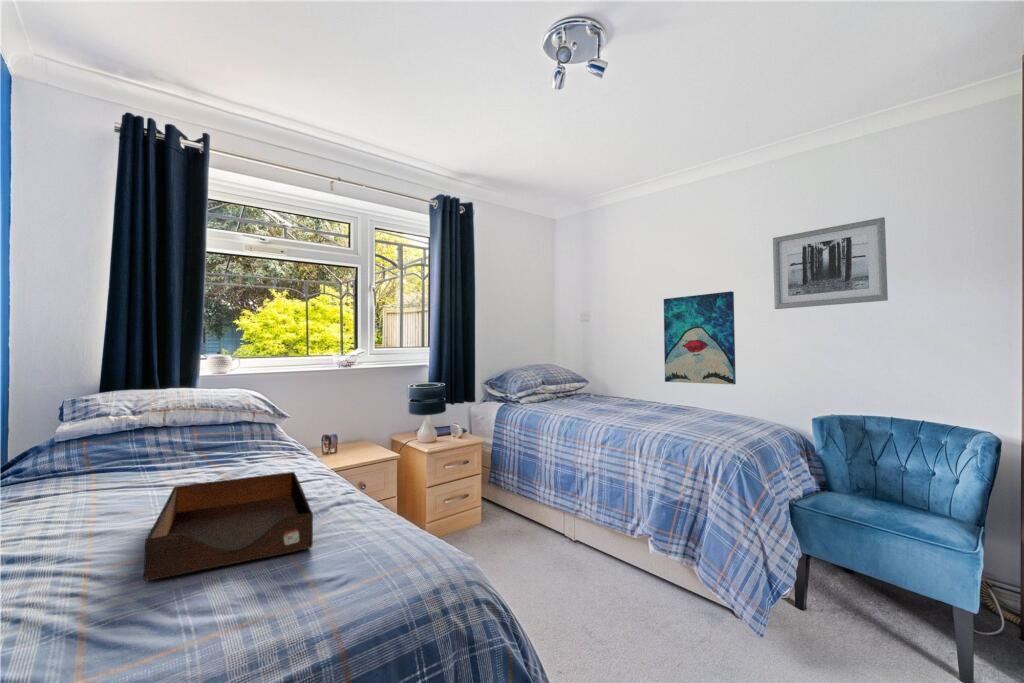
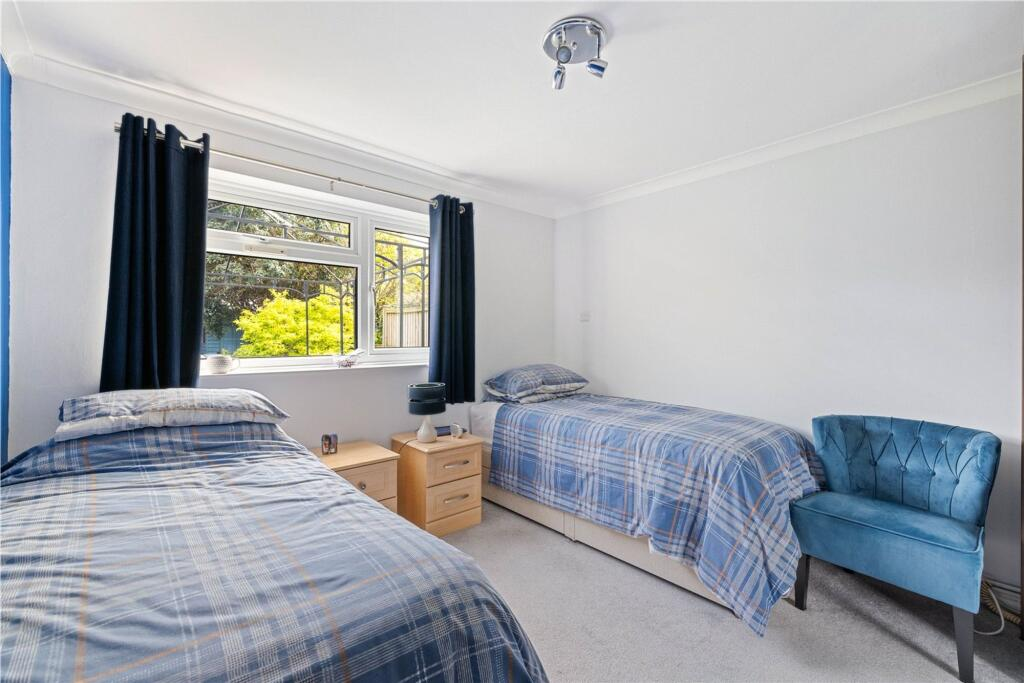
- tray [143,471,314,582]
- wall art [663,290,737,385]
- wall art [772,216,889,310]
